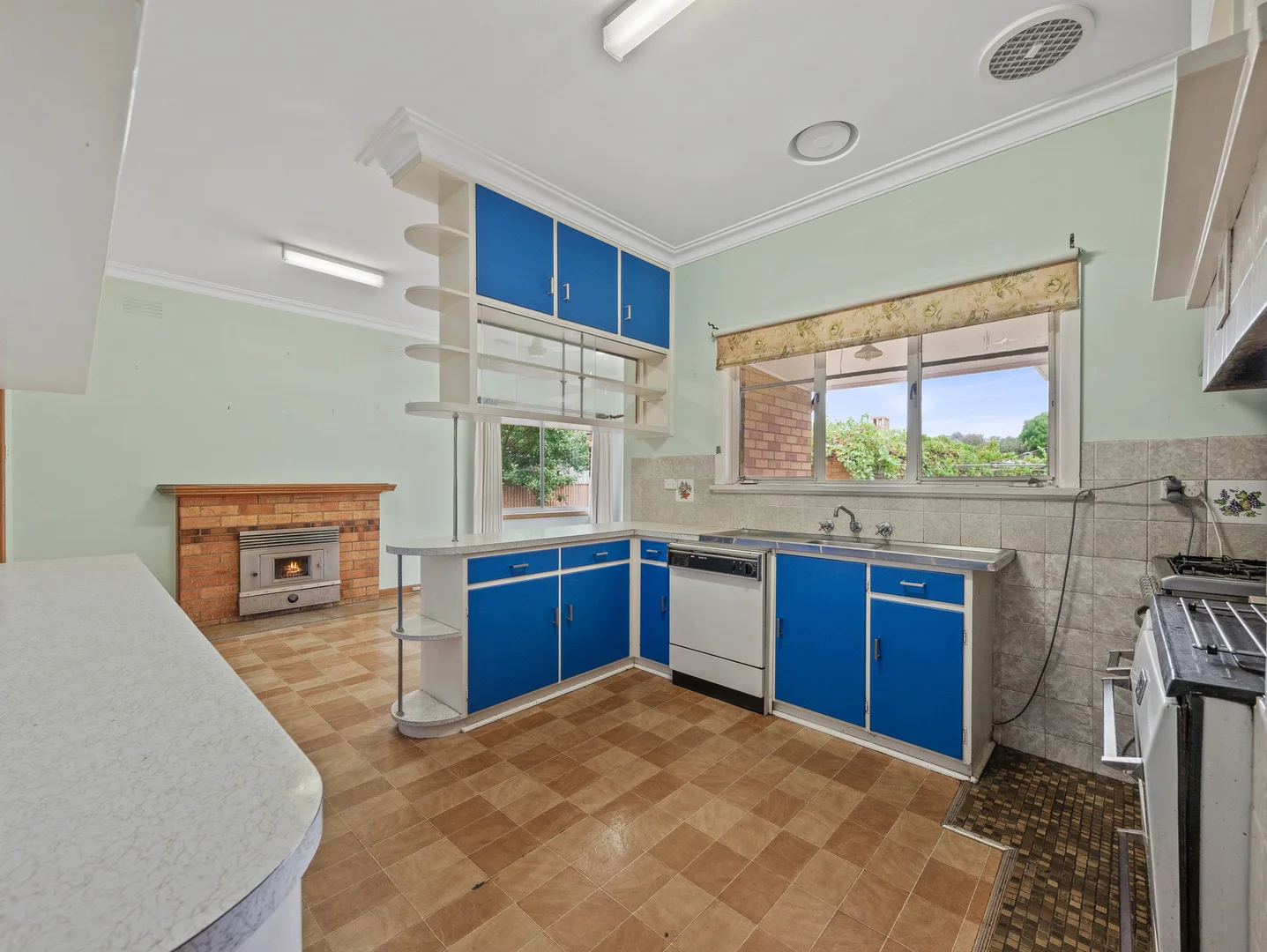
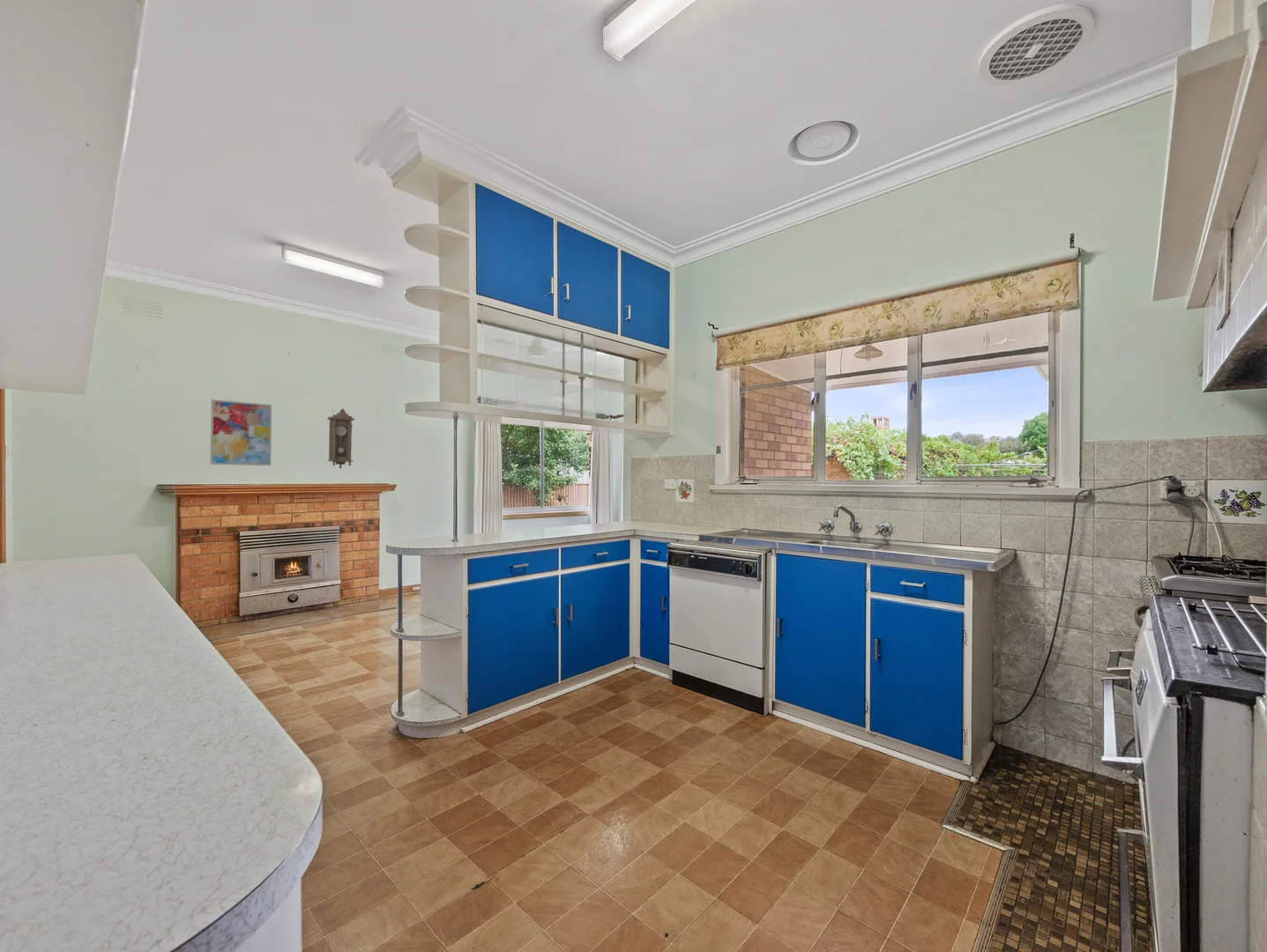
+ pendulum clock [326,407,355,470]
+ wall art [209,398,272,466]
